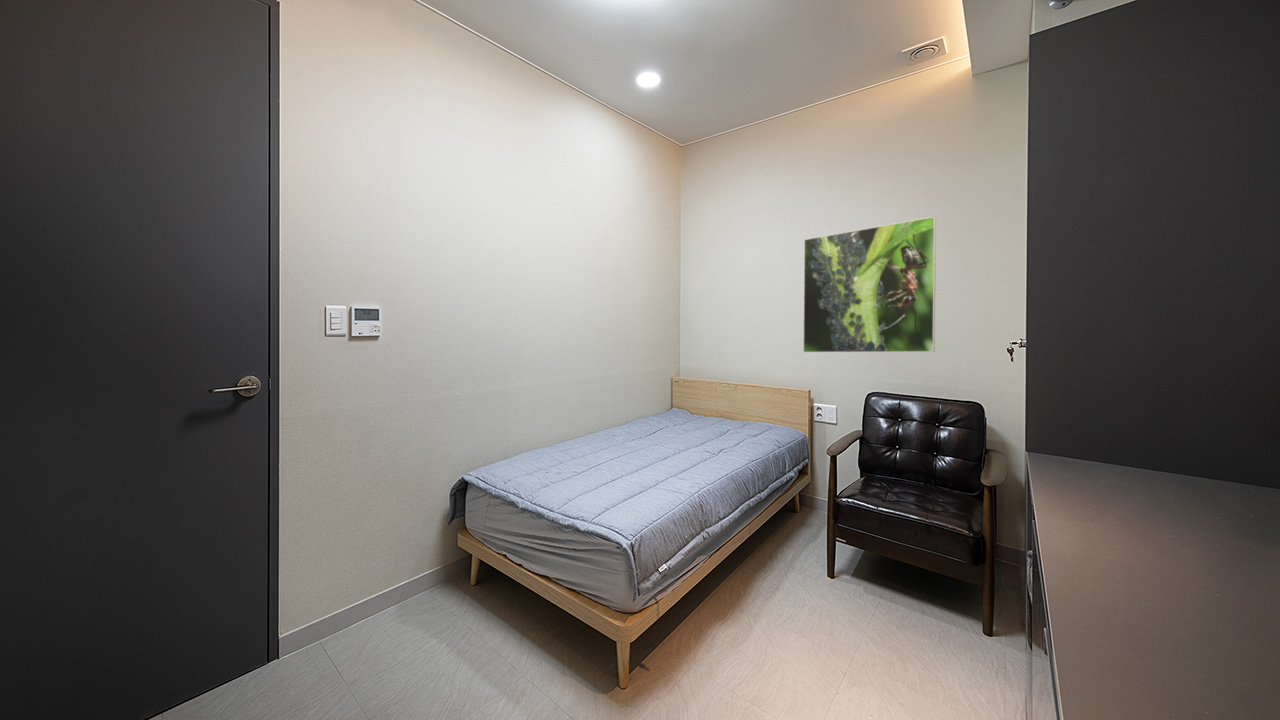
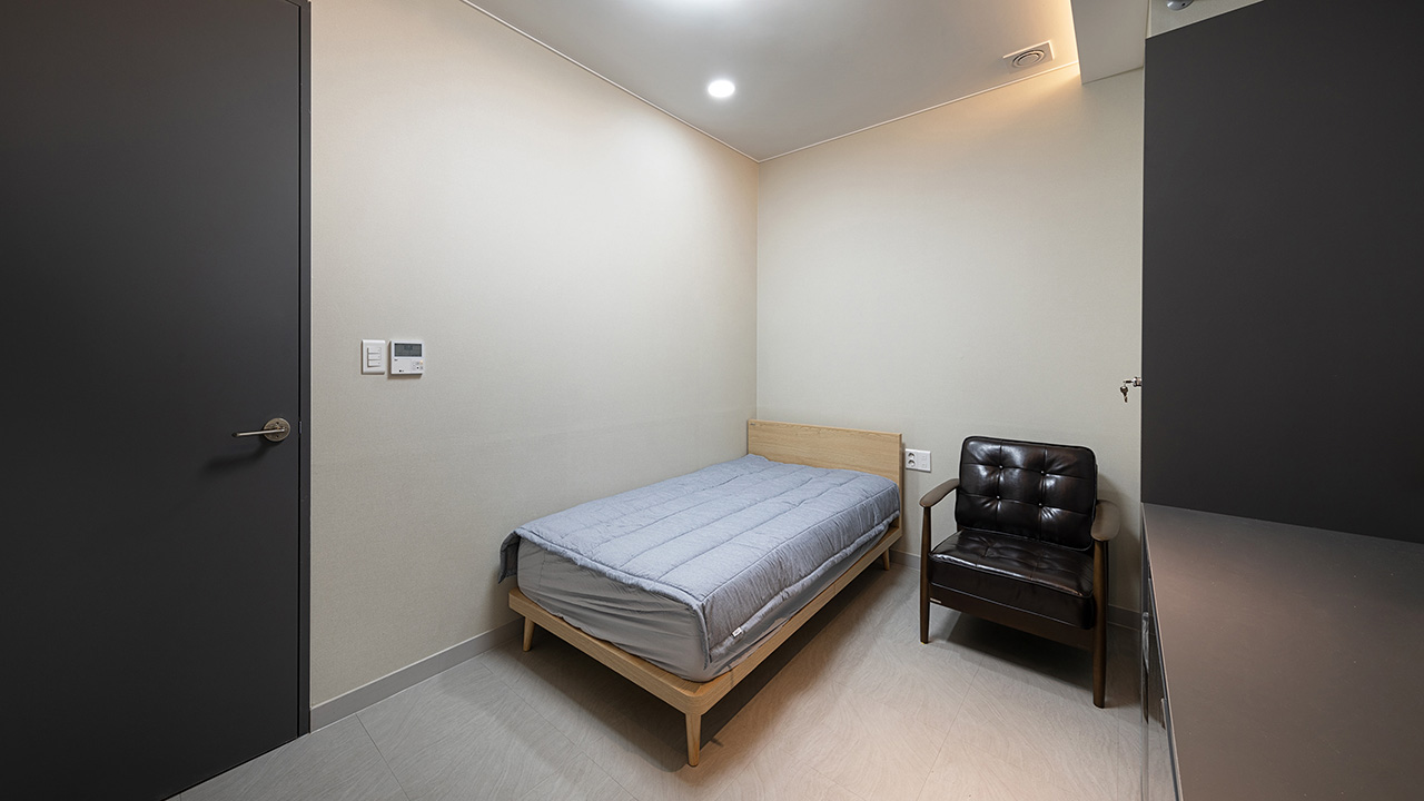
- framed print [802,215,937,353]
